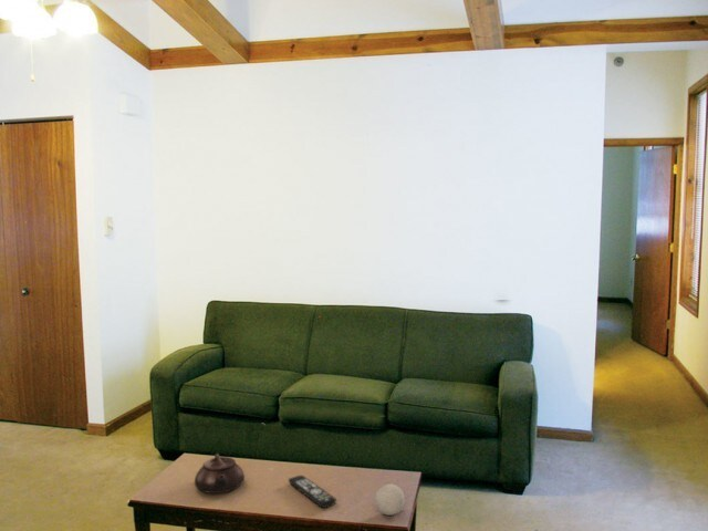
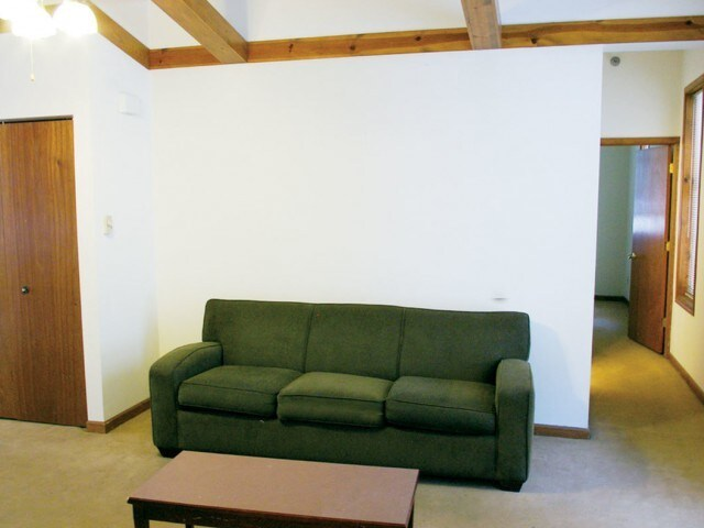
- decorative ball [374,483,406,517]
- remote control [288,475,337,509]
- teapot [194,452,246,494]
